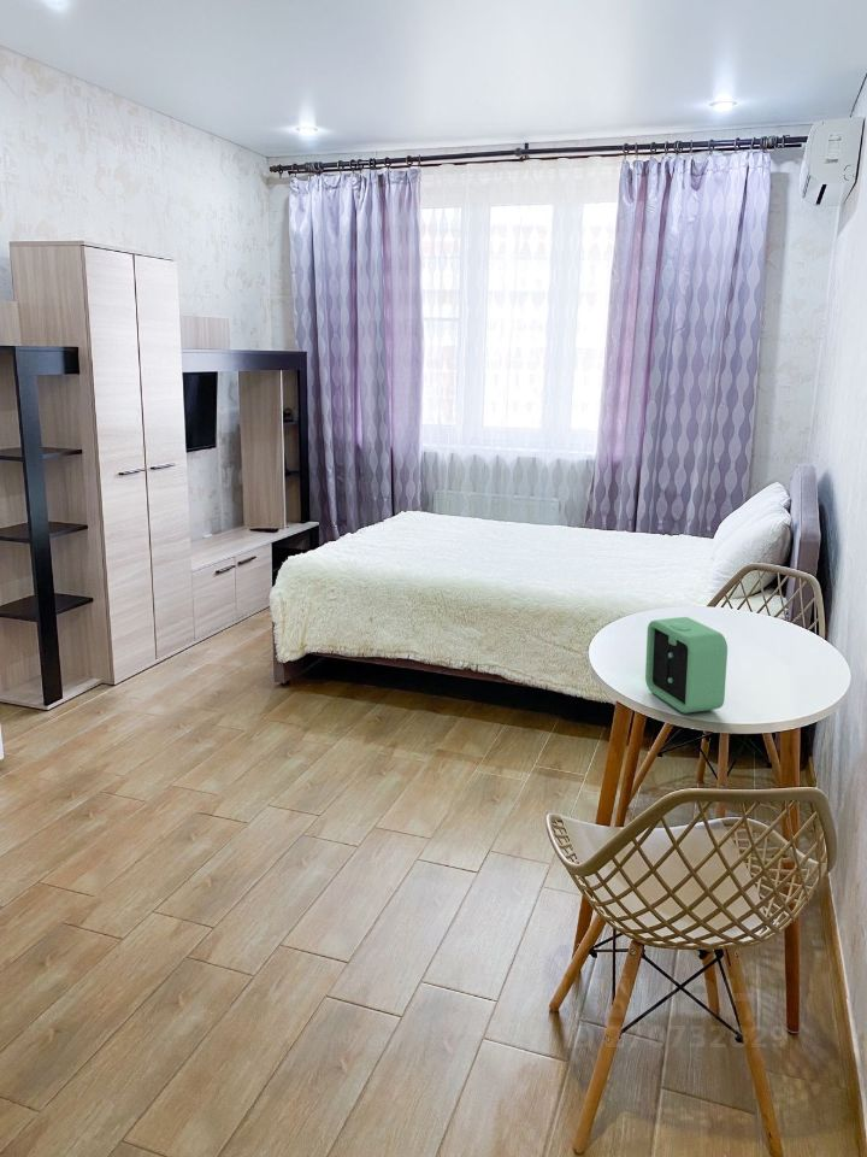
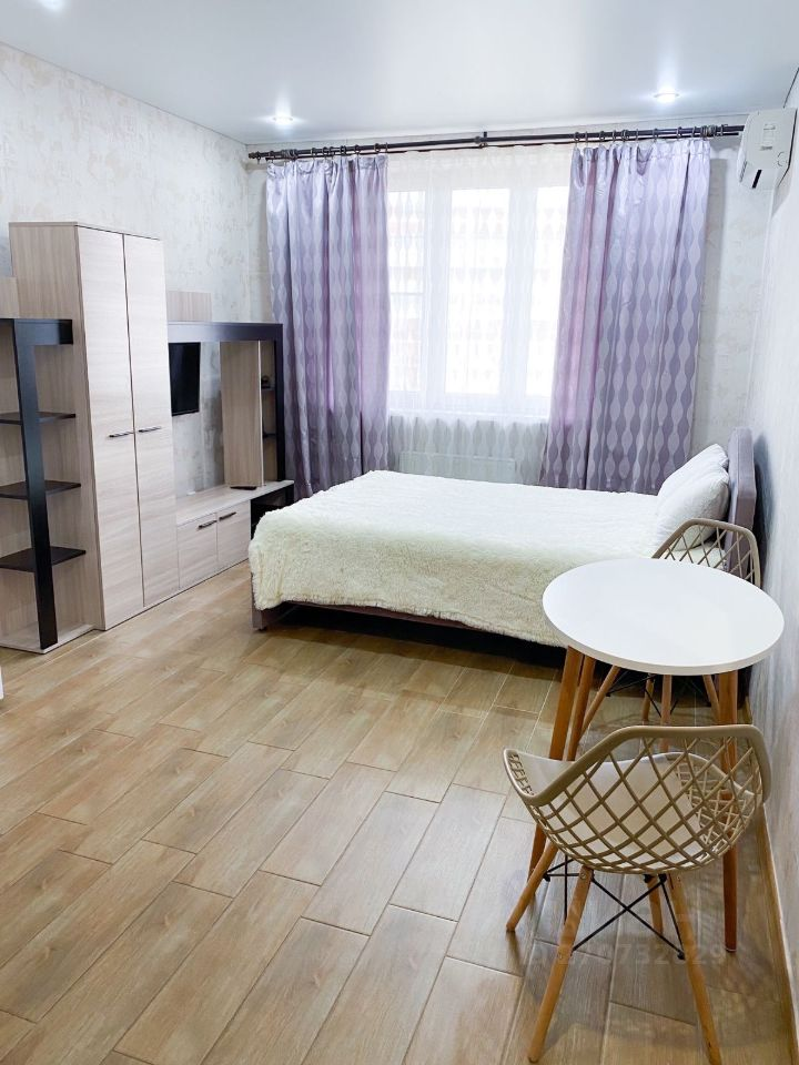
- alarm clock [644,616,729,715]
